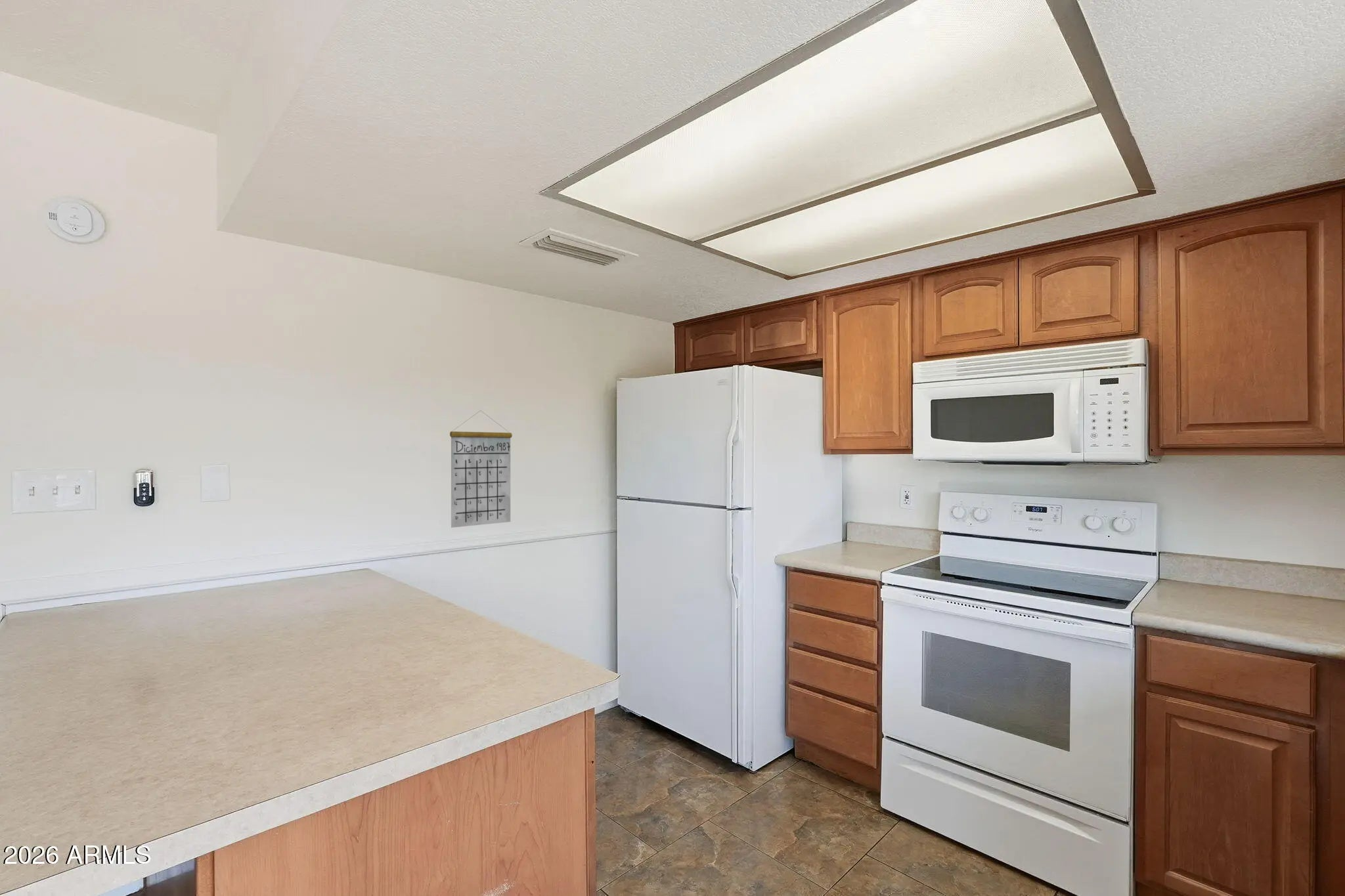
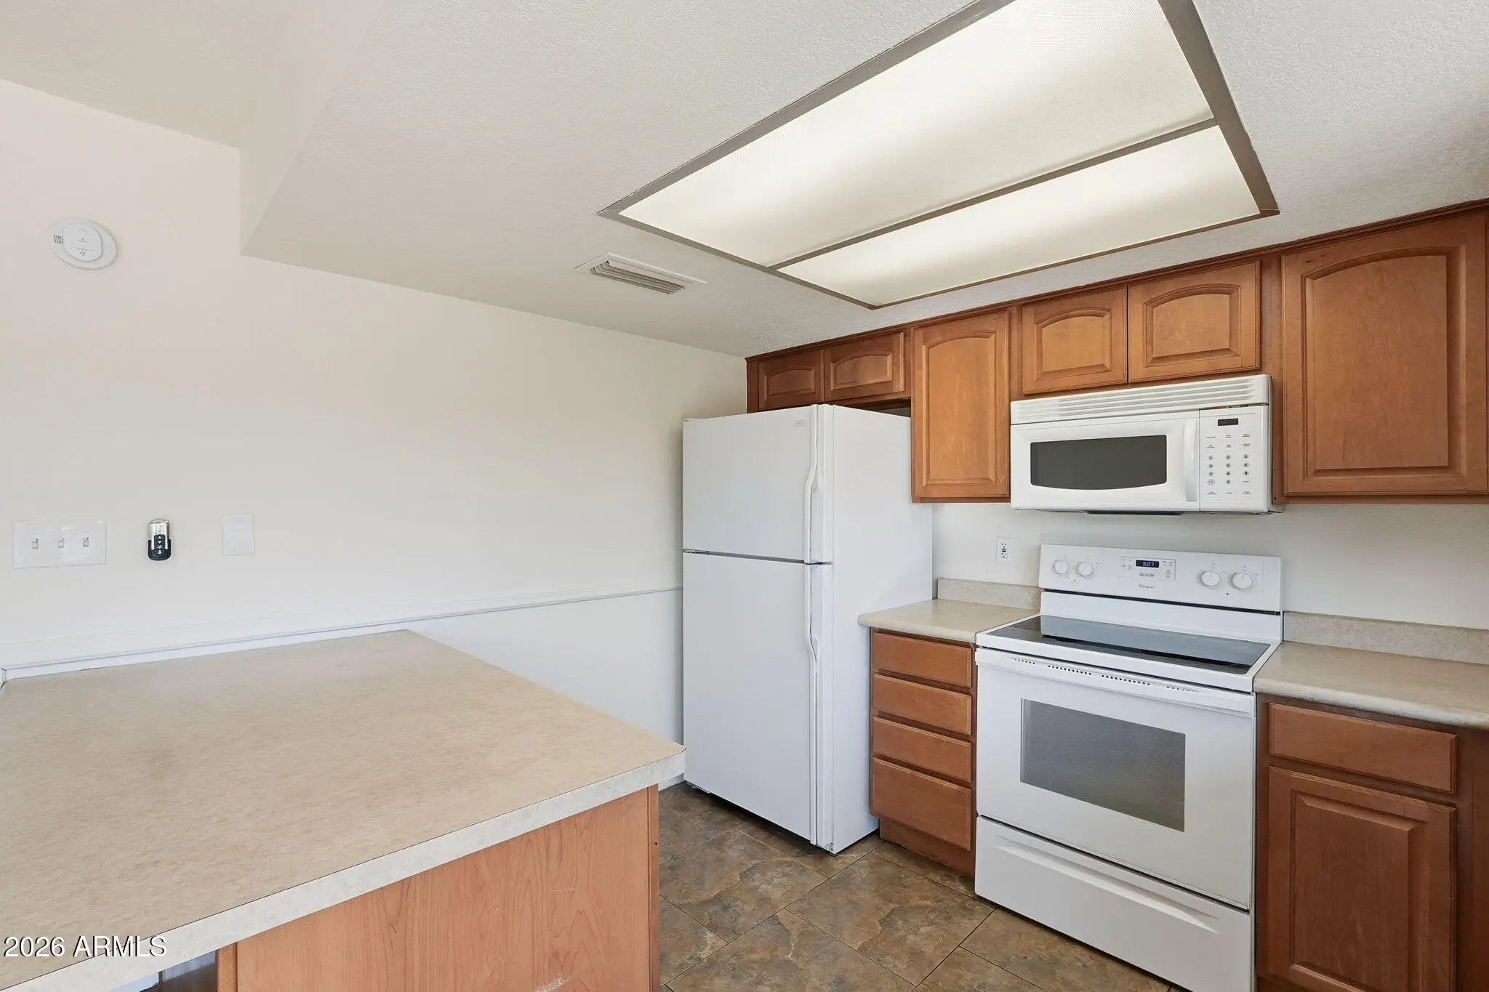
- calendar [449,410,513,528]
